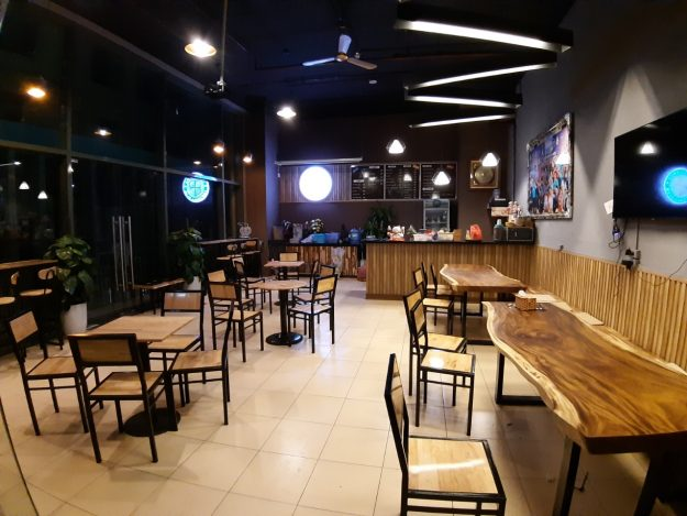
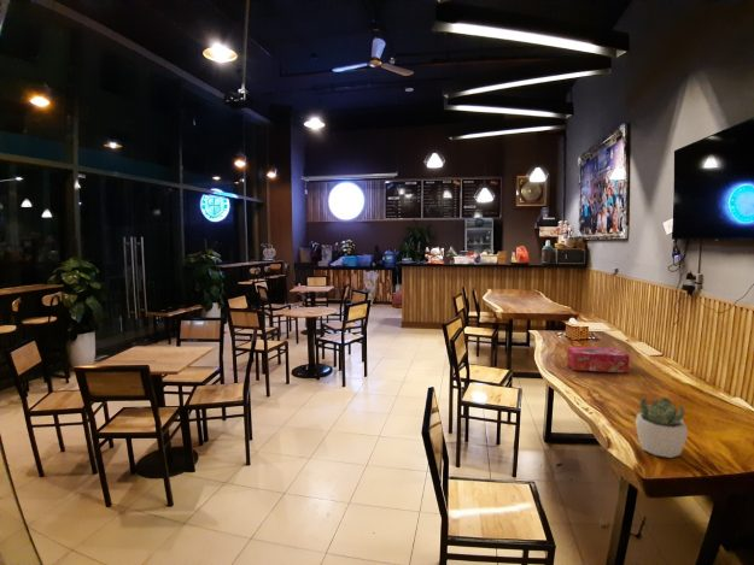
+ succulent plant [635,396,689,459]
+ tissue box [566,346,631,375]
